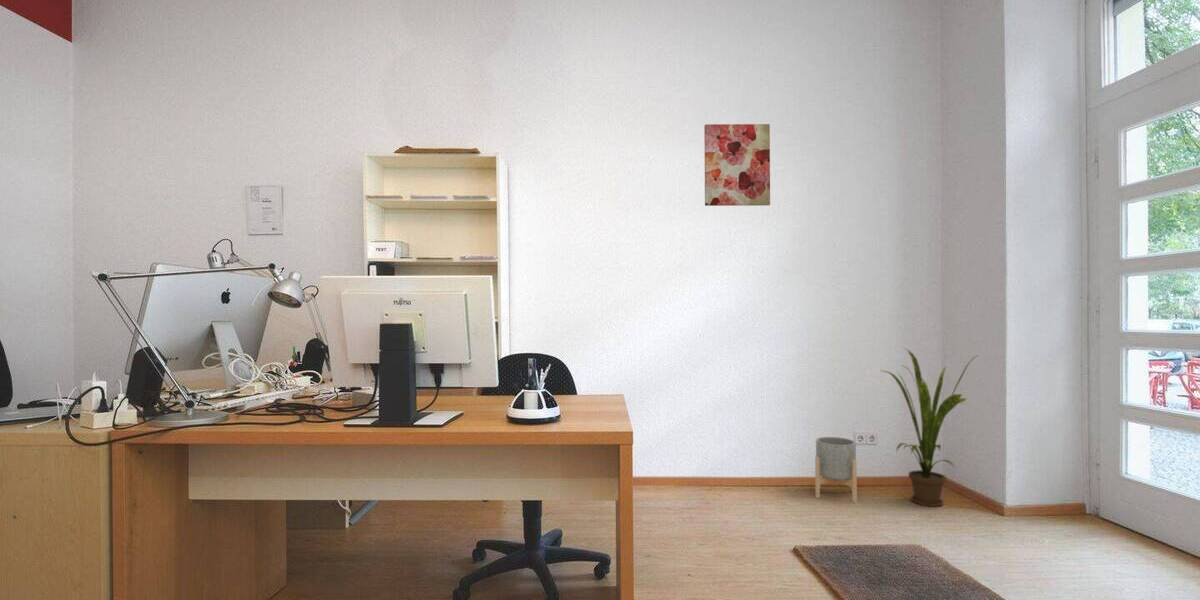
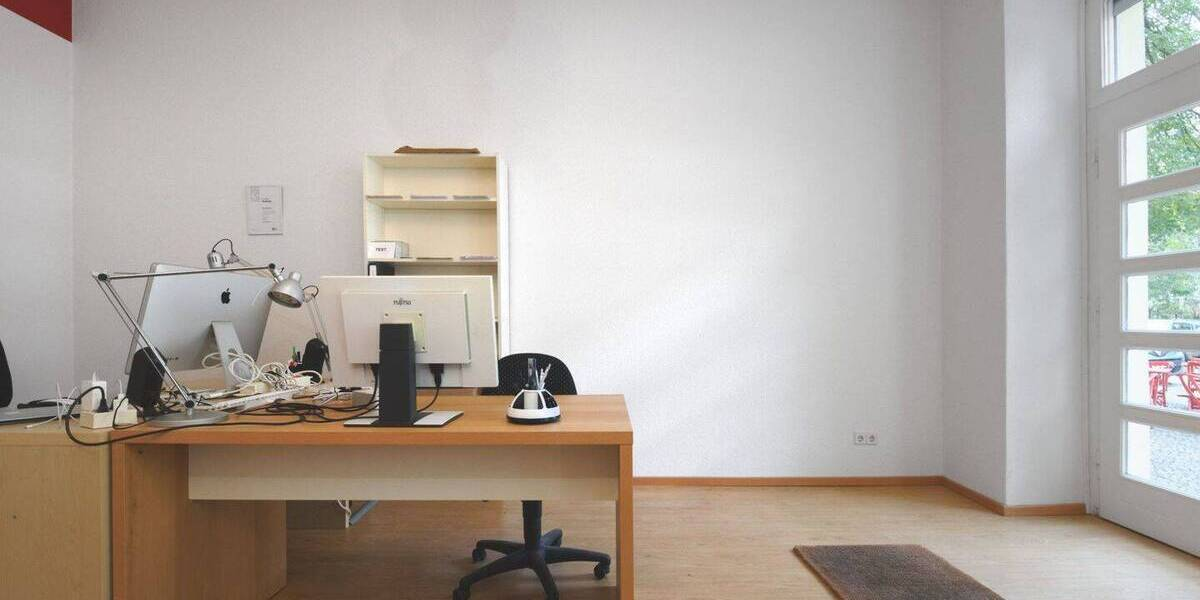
- planter [814,436,858,504]
- house plant [878,346,979,508]
- wall art [703,123,771,207]
